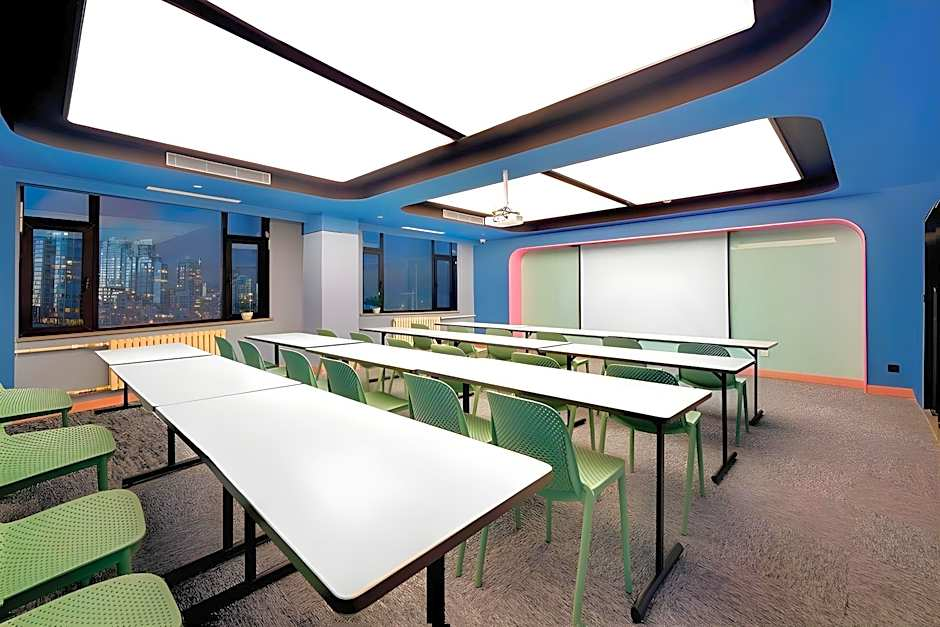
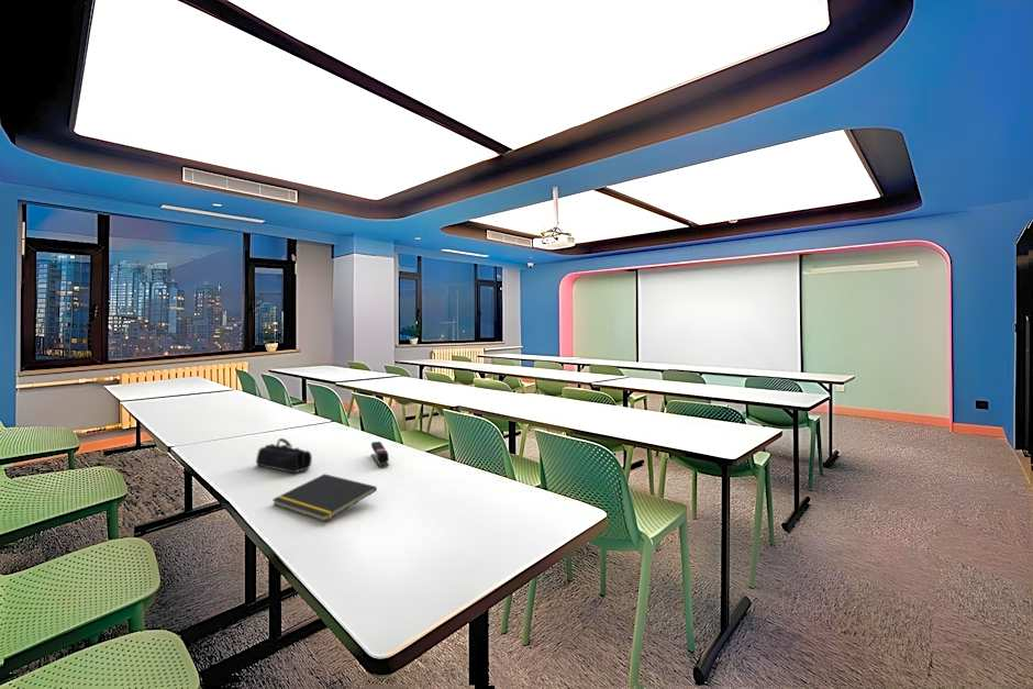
+ notepad [271,473,378,522]
+ pencil case [255,437,313,474]
+ stapler [370,441,390,468]
